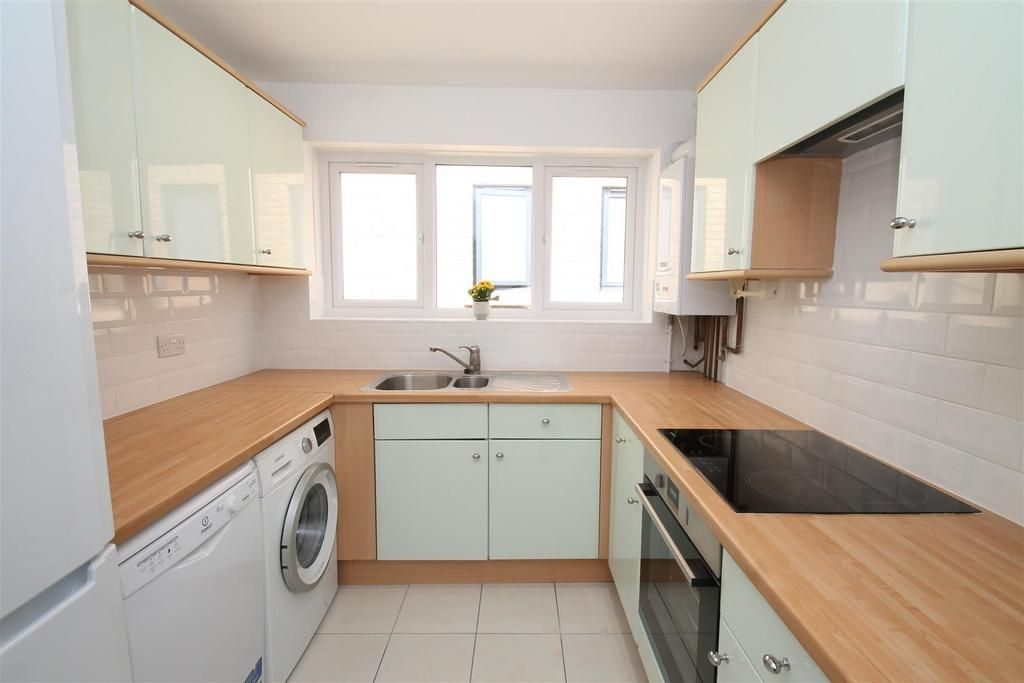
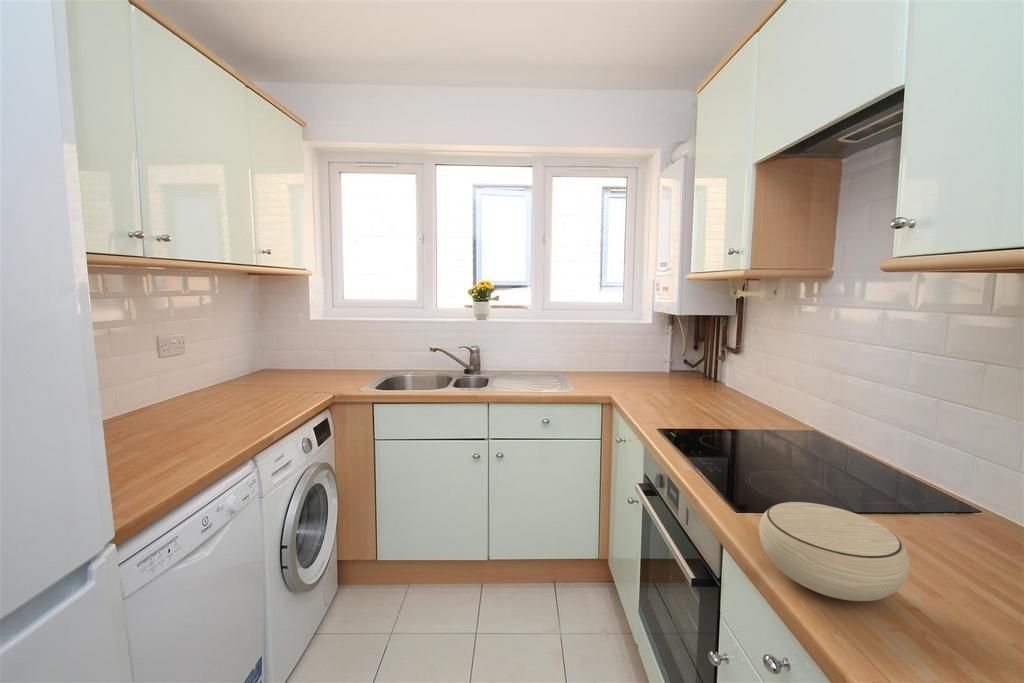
+ bowl [758,501,911,602]
